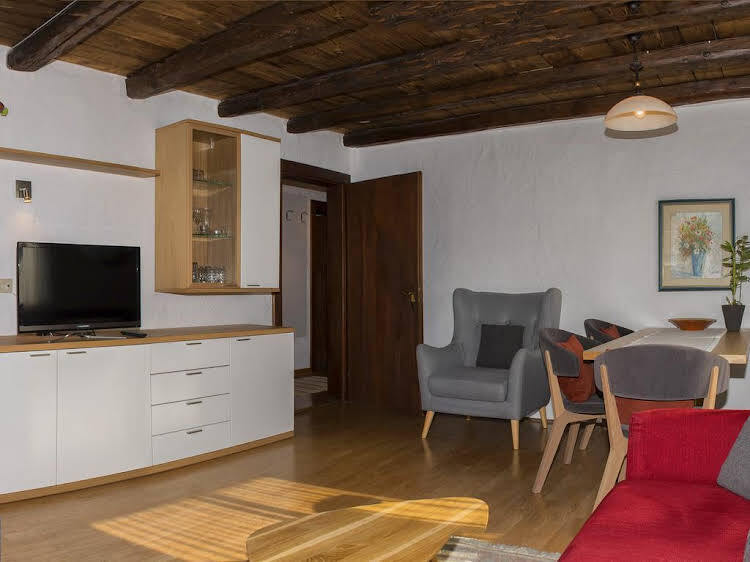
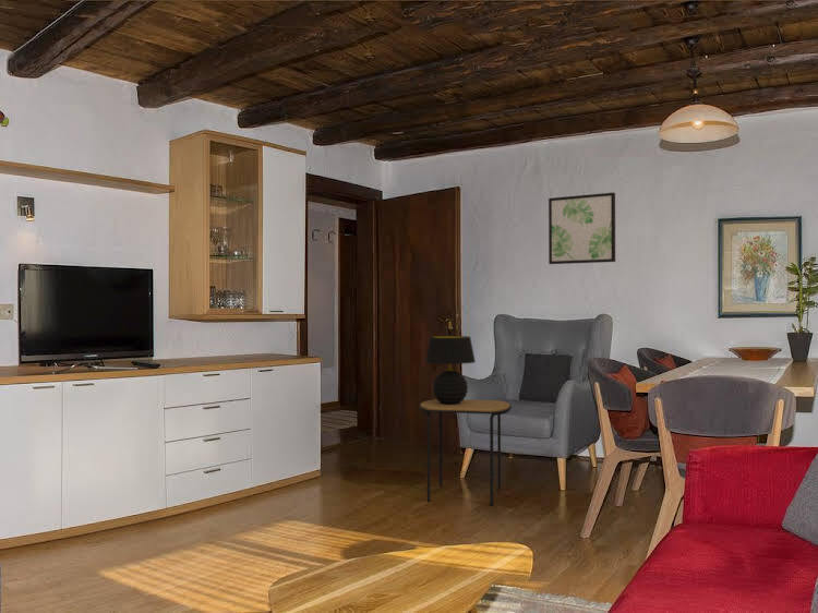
+ side table [418,398,513,507]
+ wall art [548,192,616,265]
+ table lamp [424,335,477,405]
